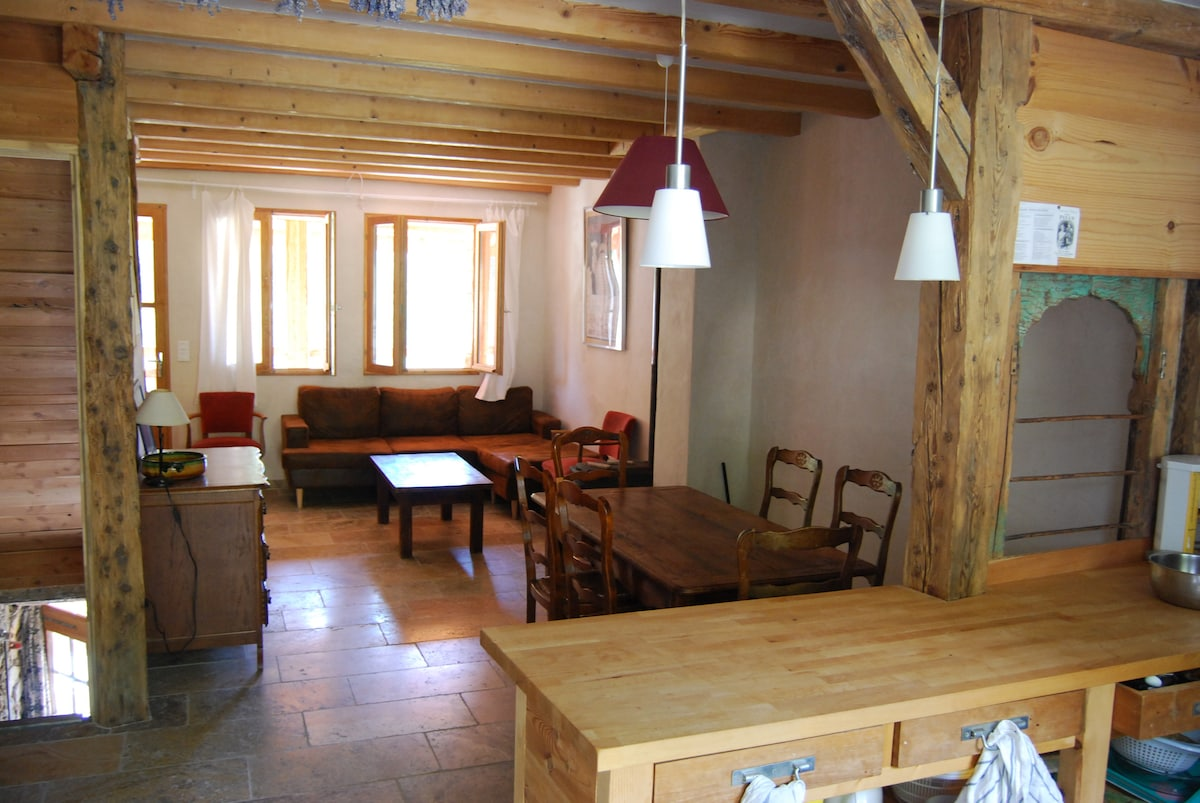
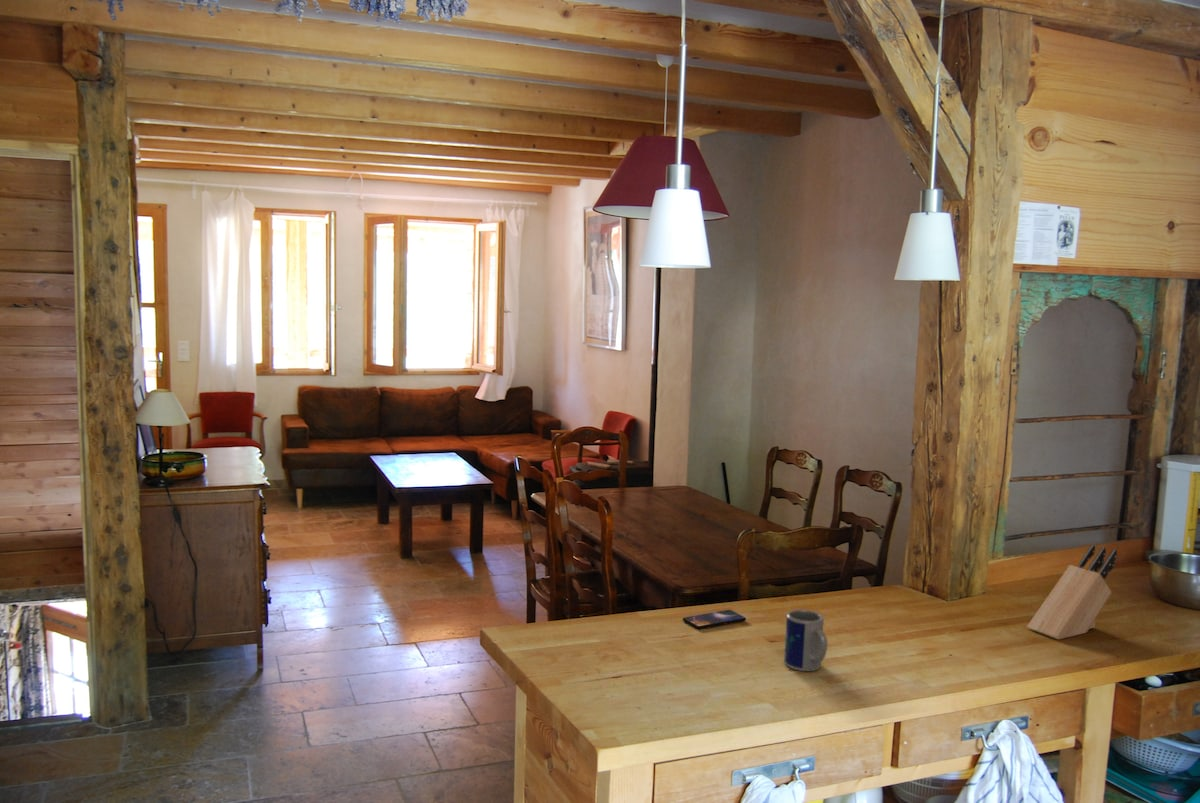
+ mug [783,609,829,672]
+ smartphone [682,609,747,630]
+ knife block [1026,544,1118,641]
